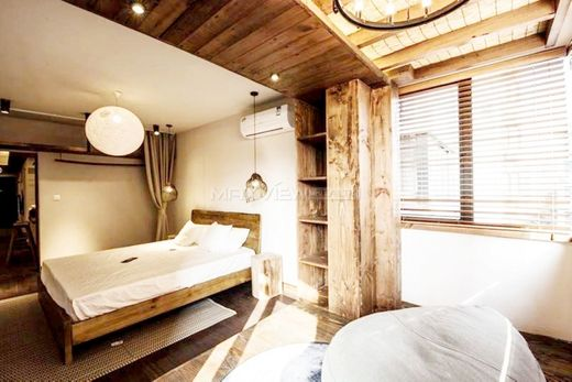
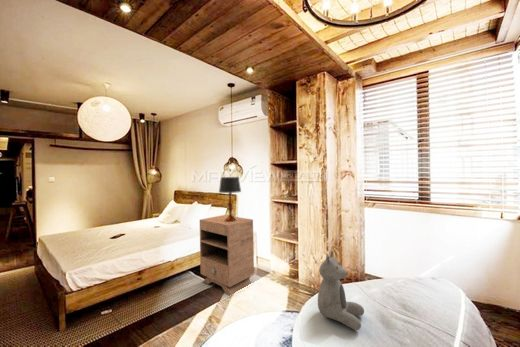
+ table lamp [218,176,242,222]
+ nightstand [199,214,255,296]
+ teddy bear [317,249,365,331]
